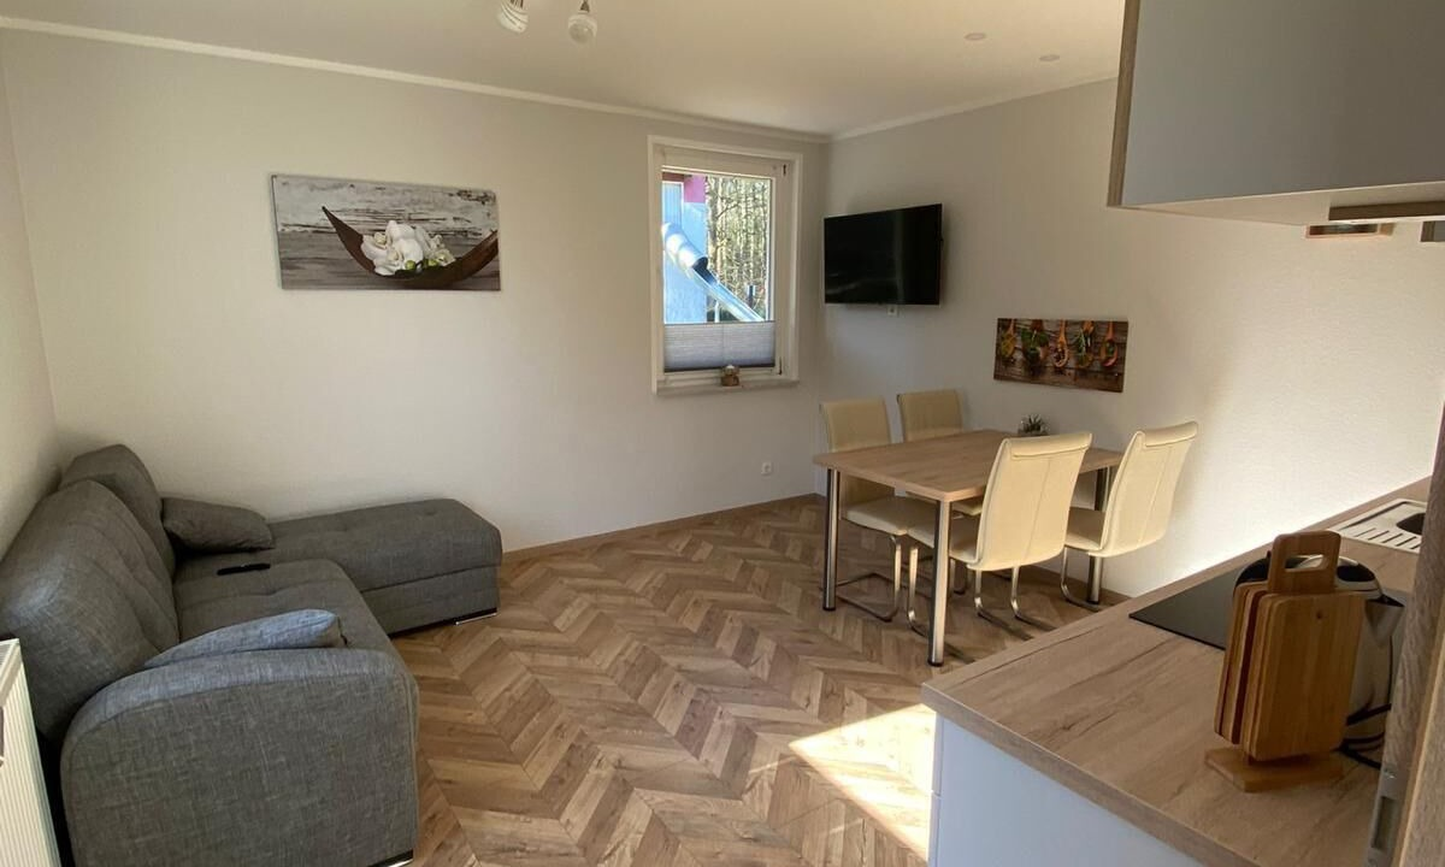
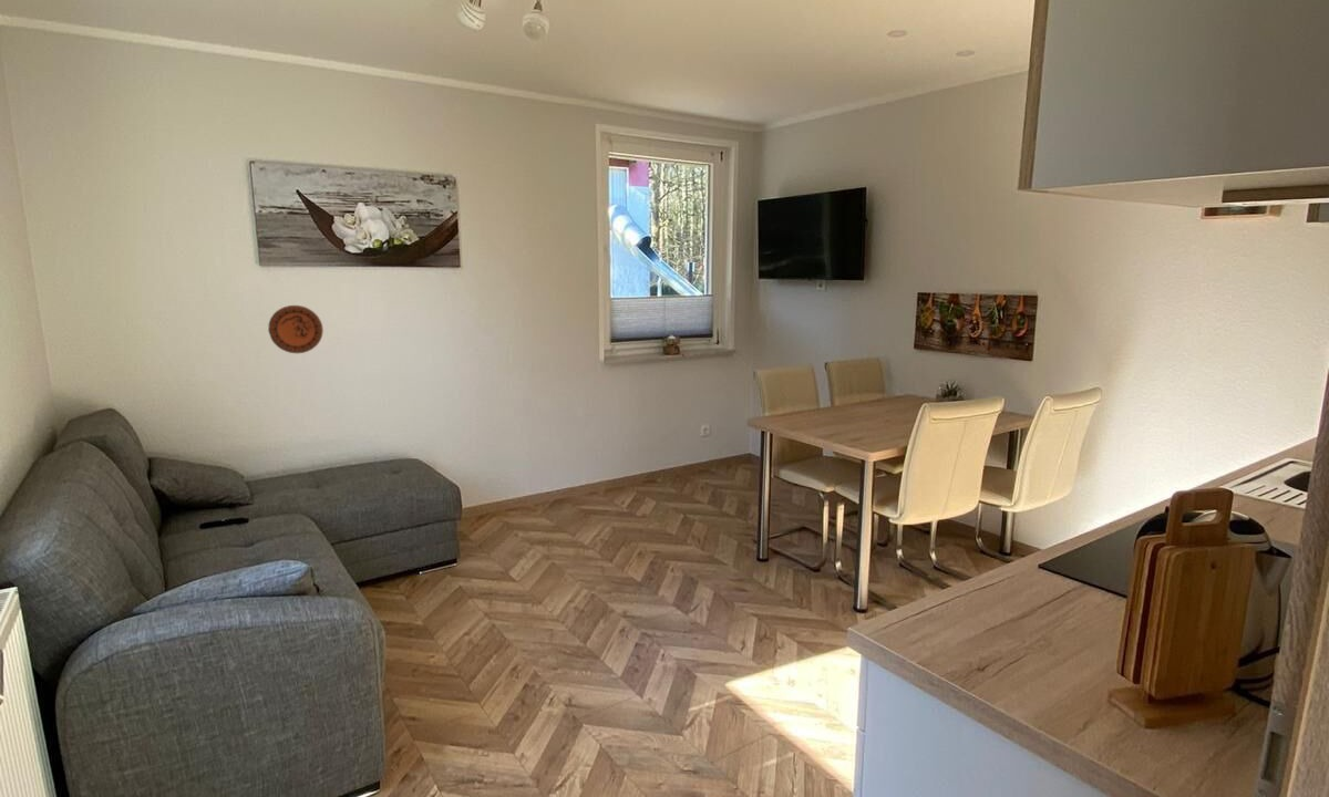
+ decorative plate [267,304,324,354]
